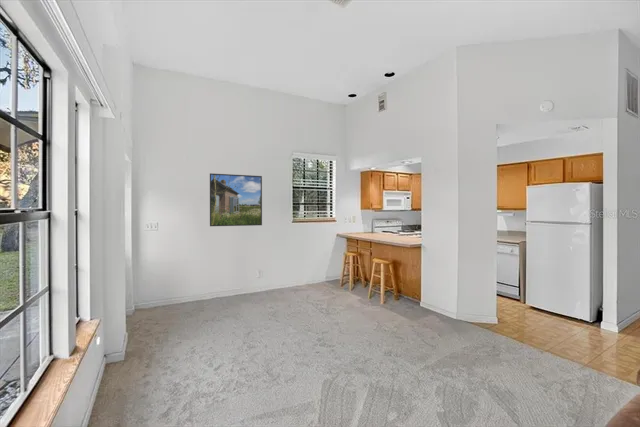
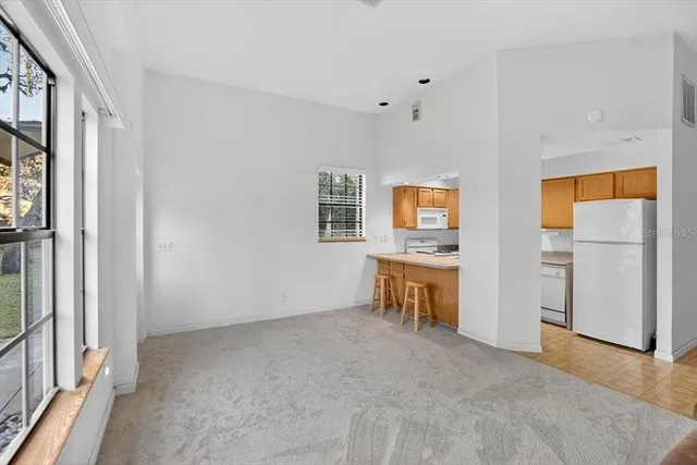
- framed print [209,172,263,227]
